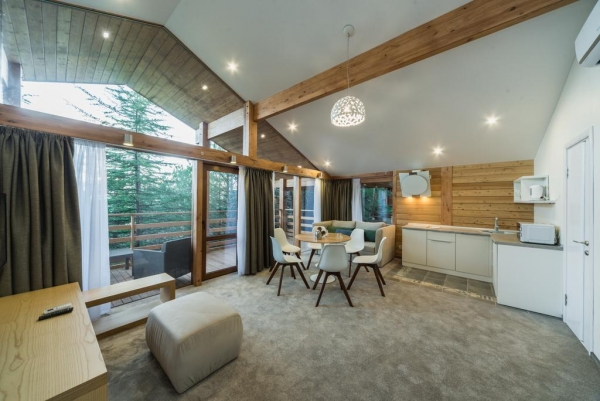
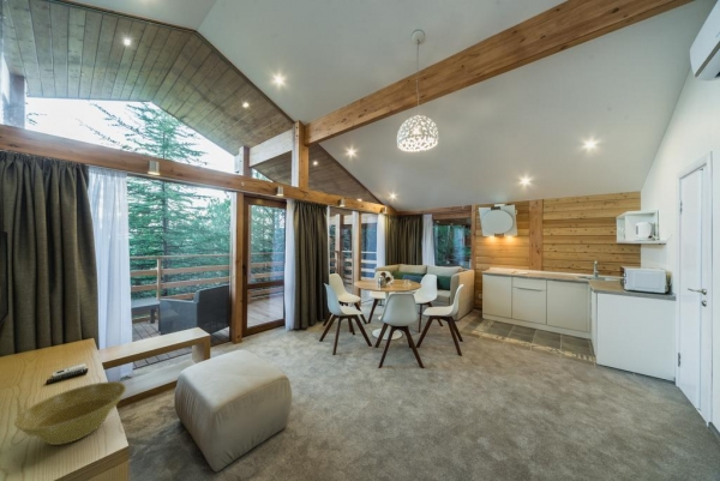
+ planter bowl [13,380,127,446]
